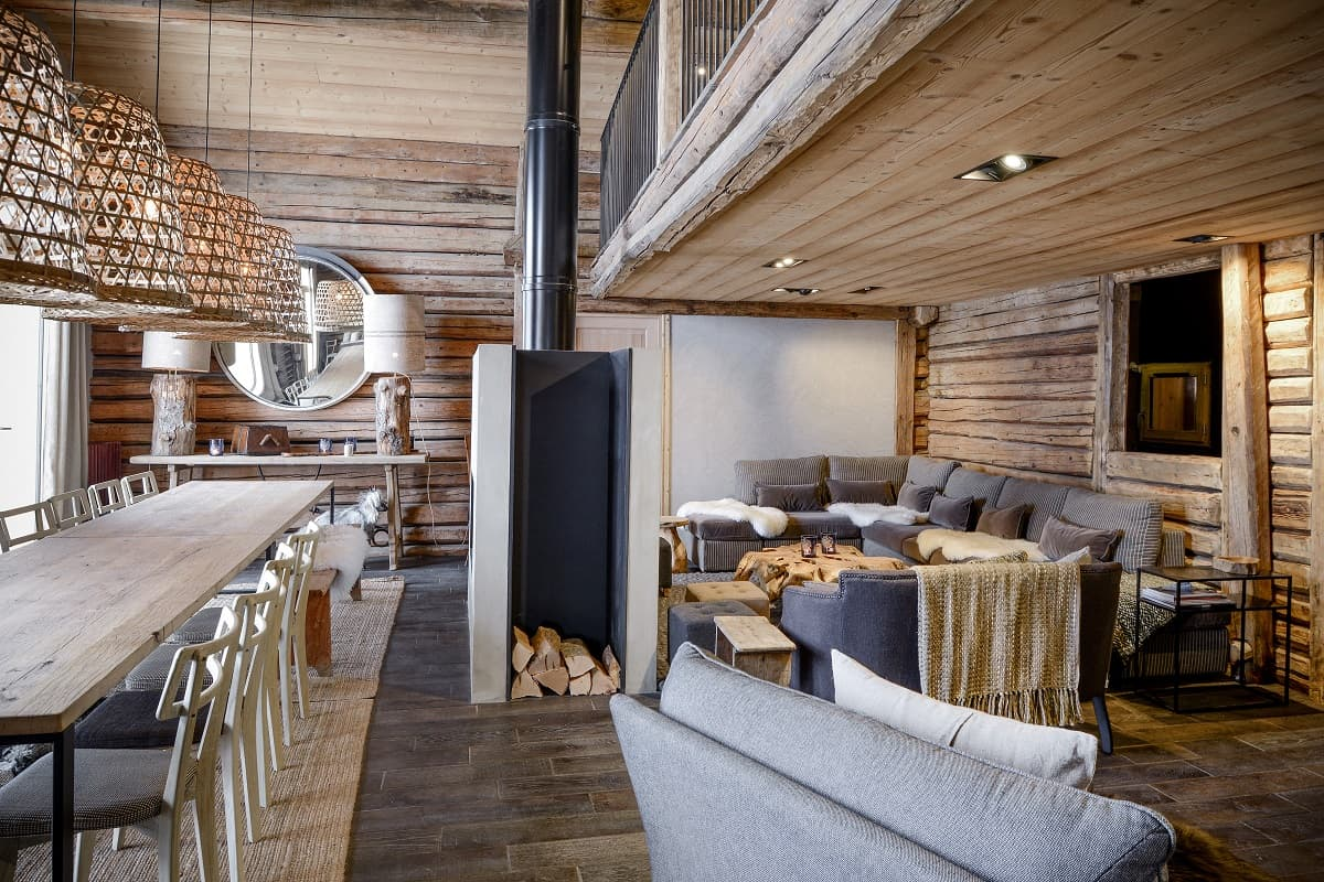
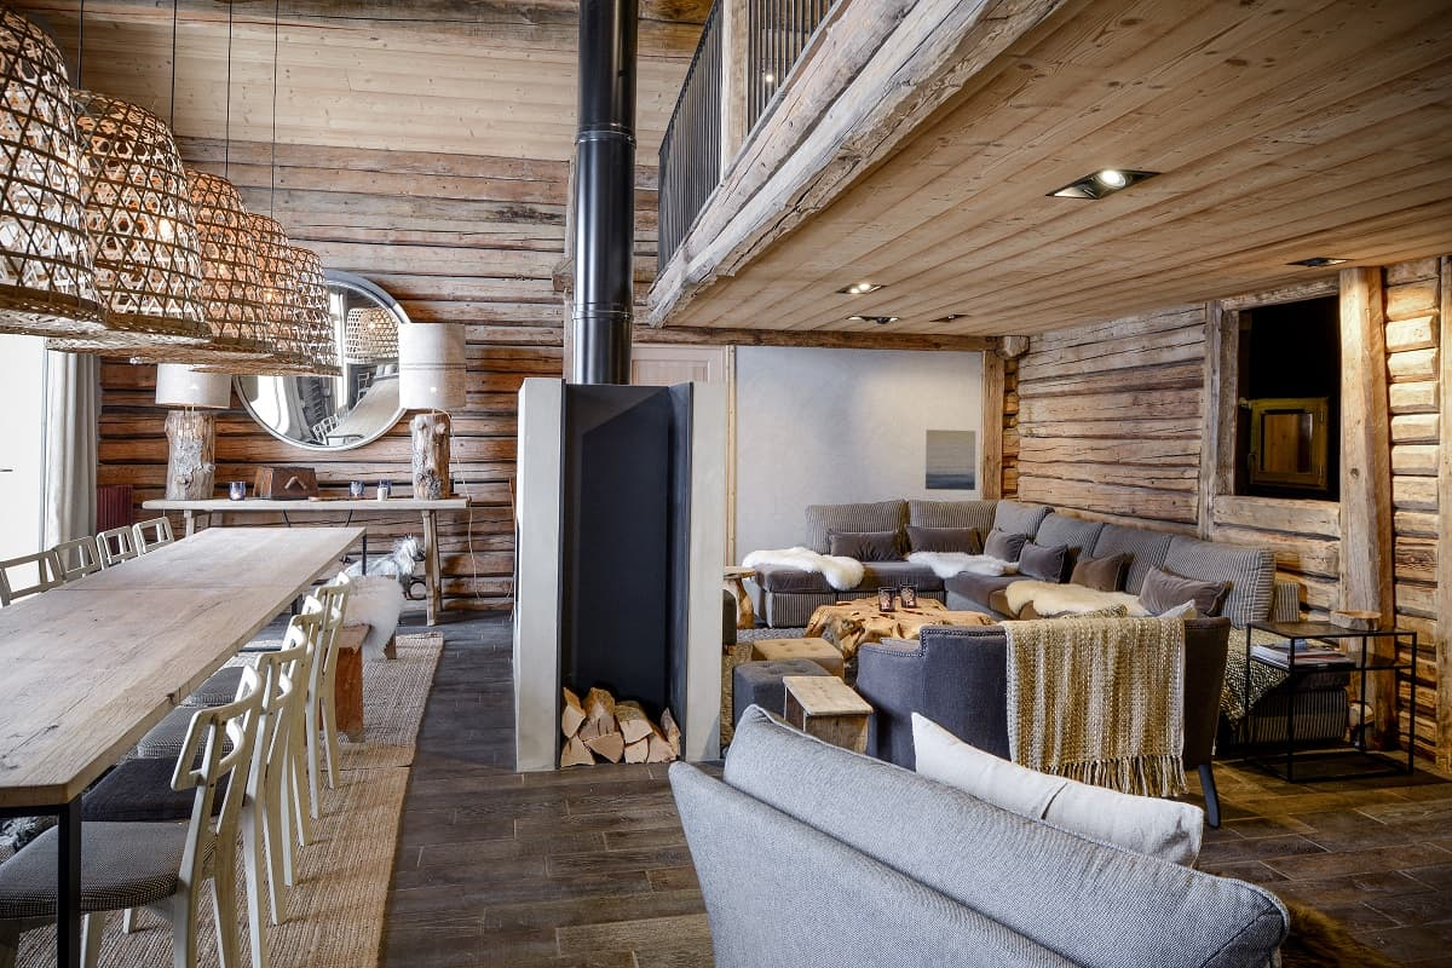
+ wall art [924,428,976,491]
